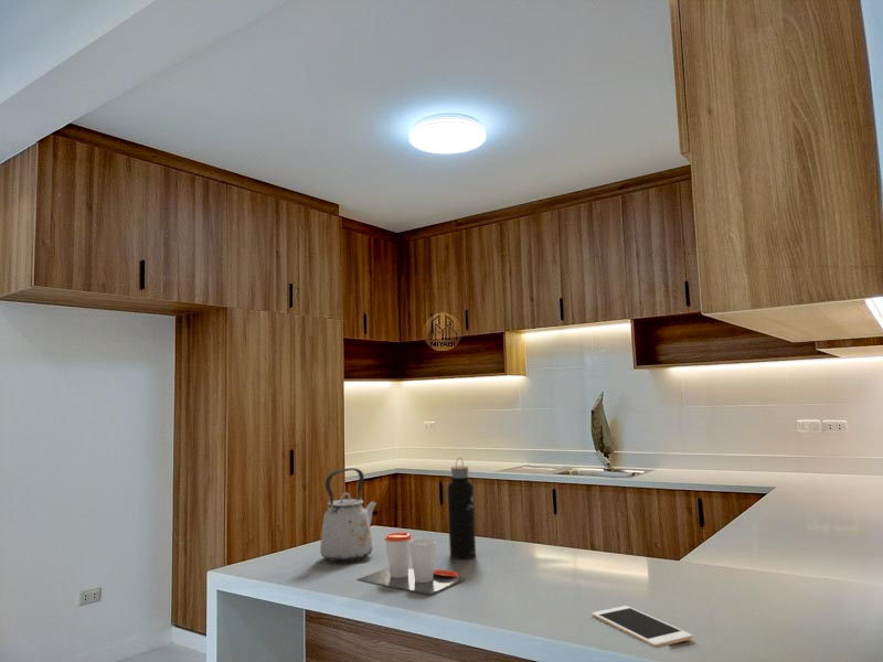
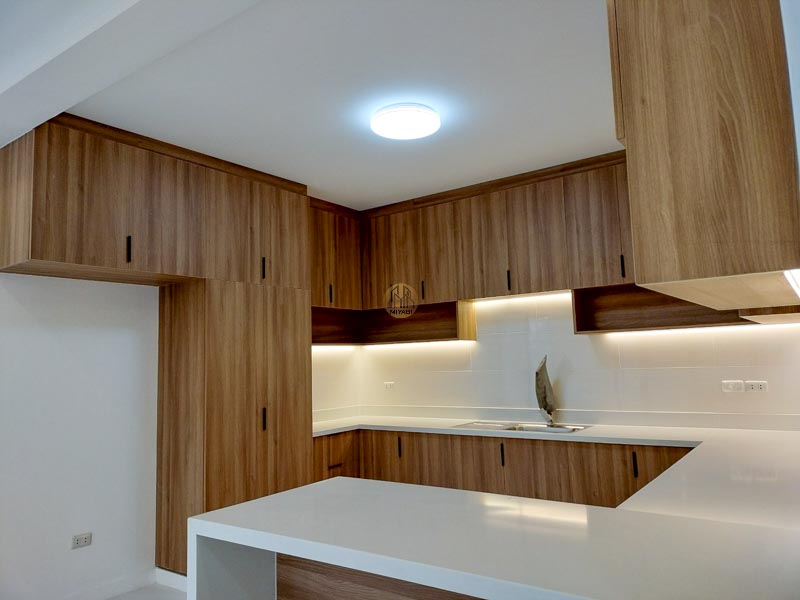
- cup [357,531,466,597]
- cell phone [592,605,693,648]
- kettle [319,467,377,563]
- water bottle [447,457,477,560]
